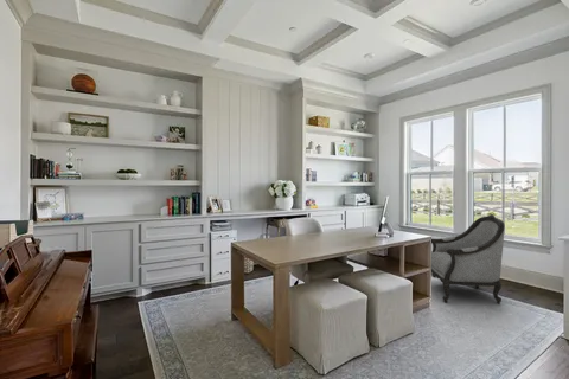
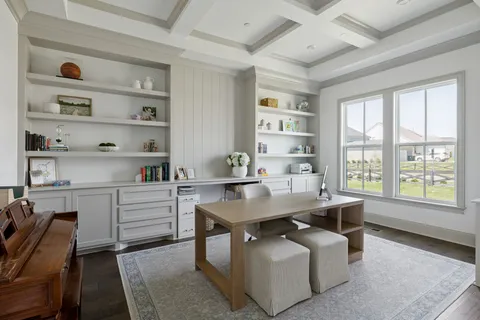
- armchair [430,213,506,304]
